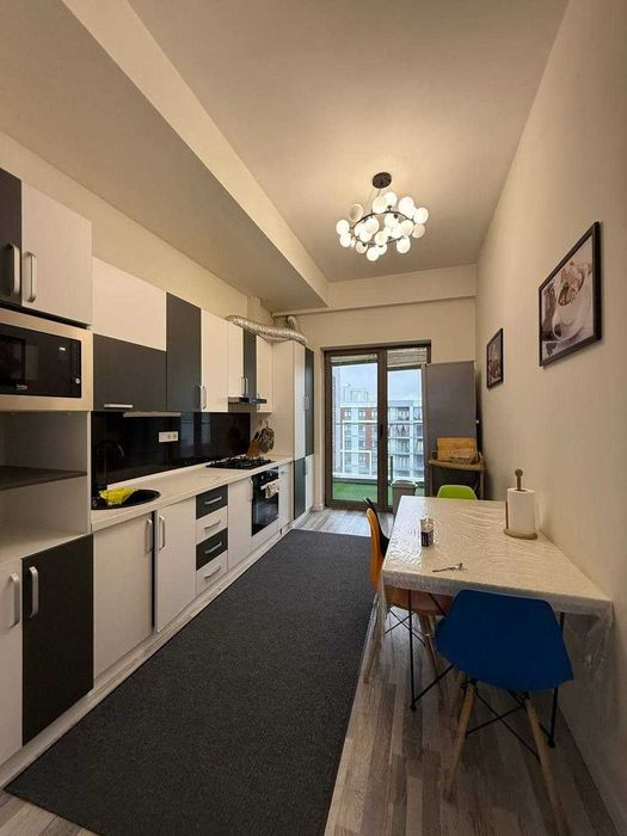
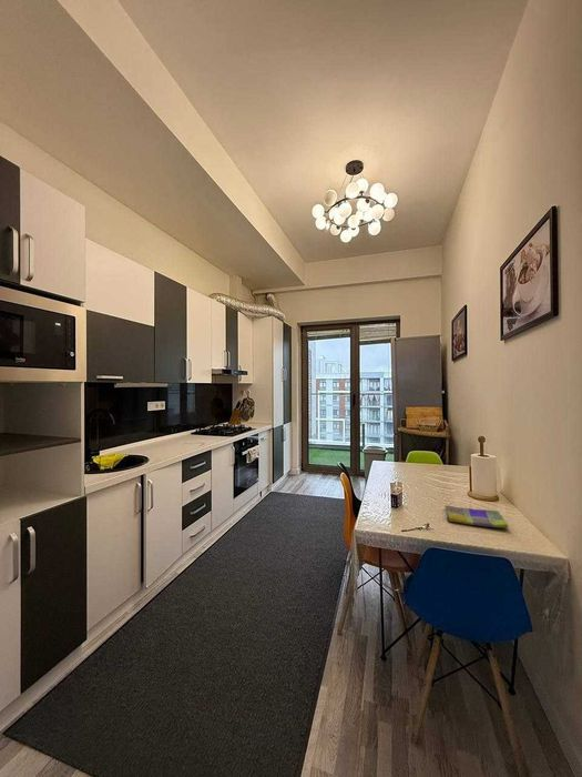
+ dish towel [443,504,509,528]
